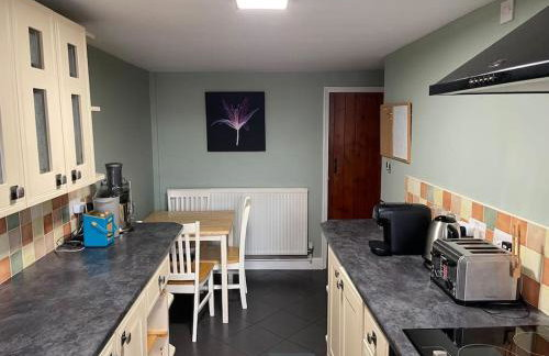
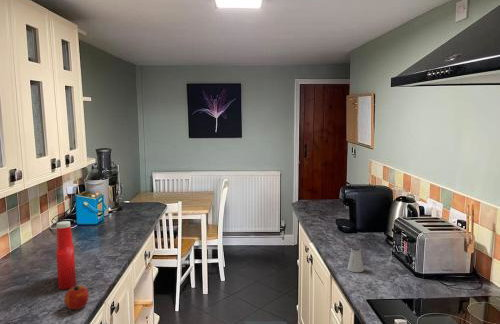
+ fruit [63,284,90,311]
+ soap bottle [55,220,77,290]
+ saltshaker [346,246,365,273]
